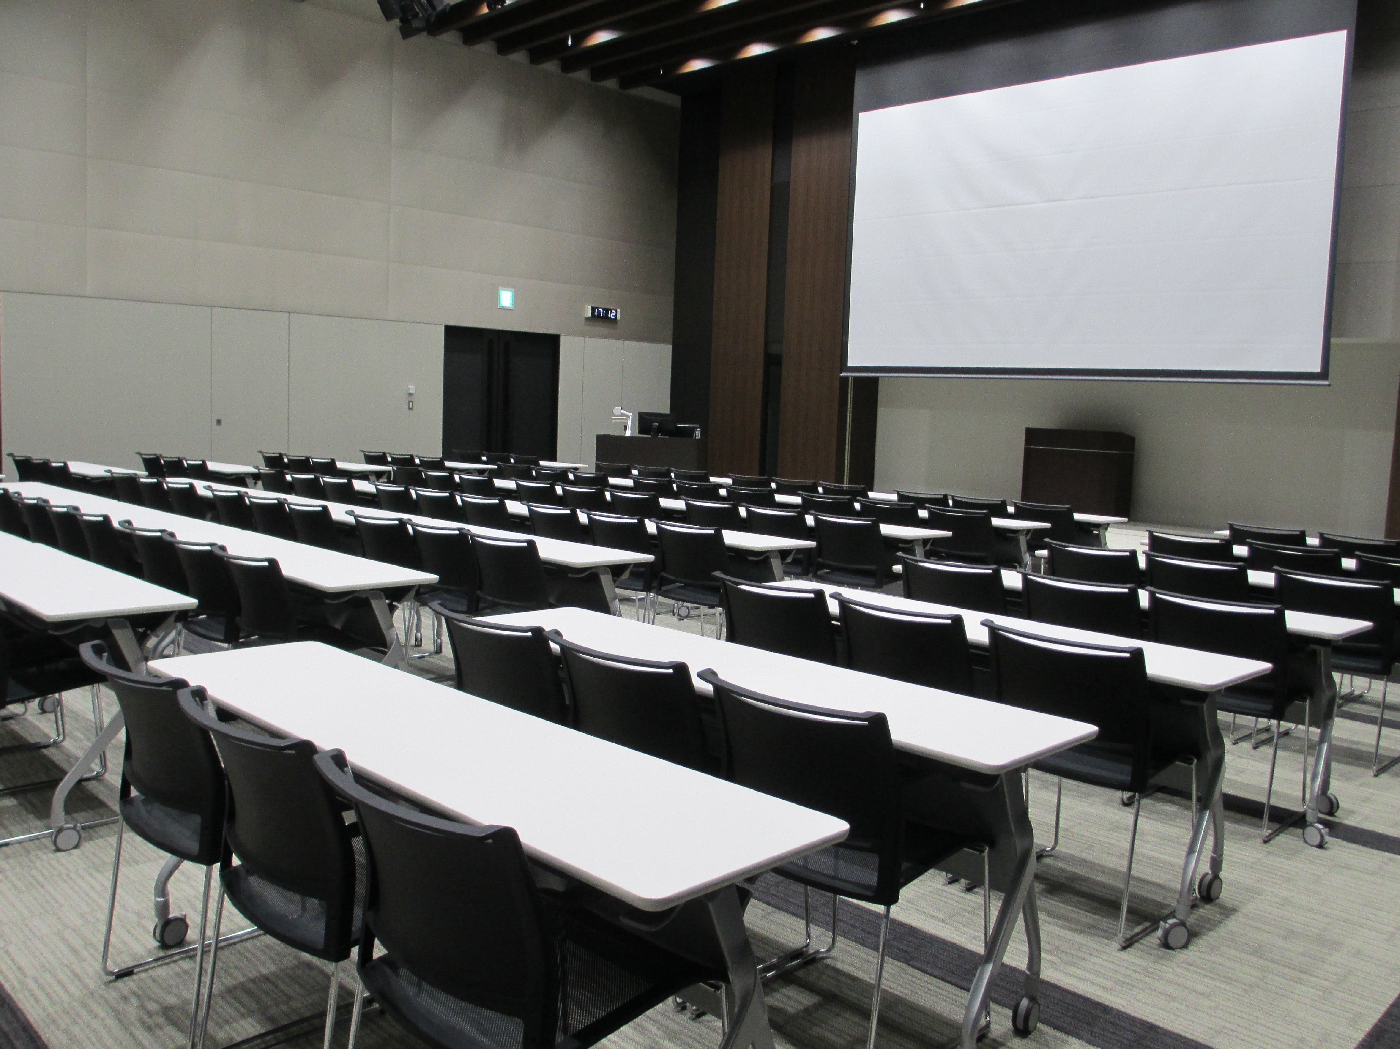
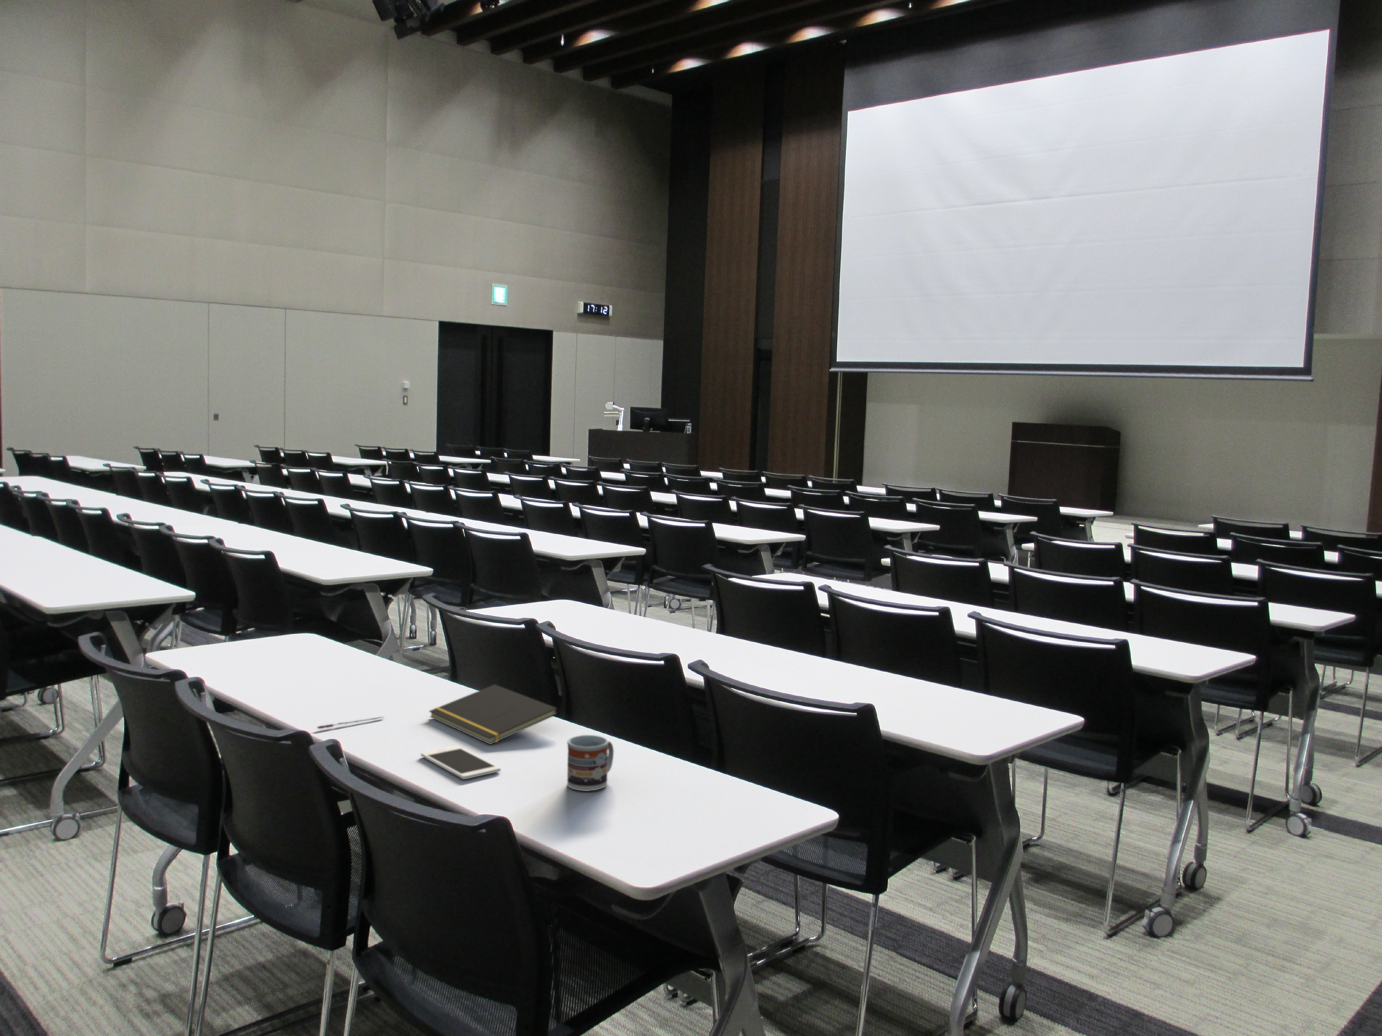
+ notepad [429,684,558,744]
+ cell phone [420,745,501,779]
+ cup [567,735,614,791]
+ pen [317,716,384,729]
